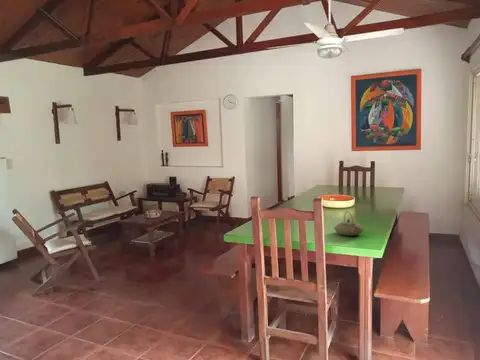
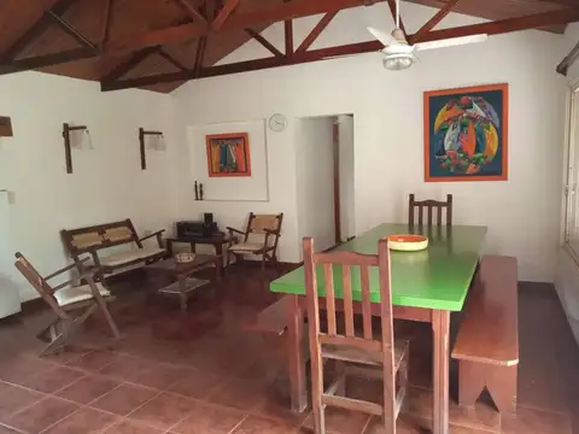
- teapot [333,210,365,237]
